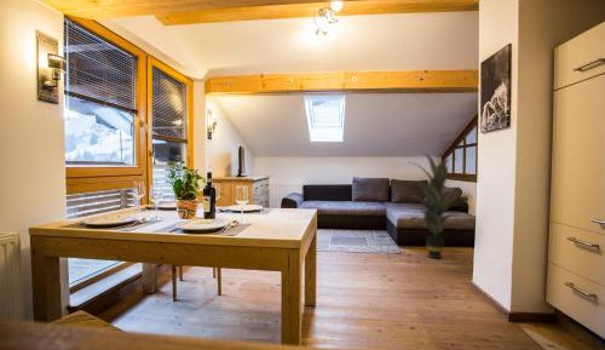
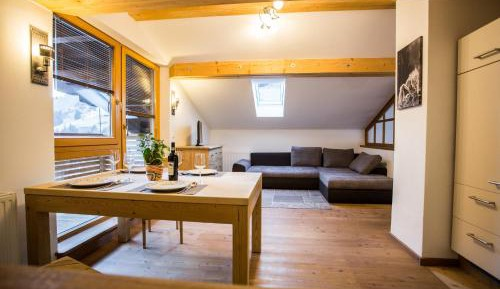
- indoor plant [405,151,473,260]
